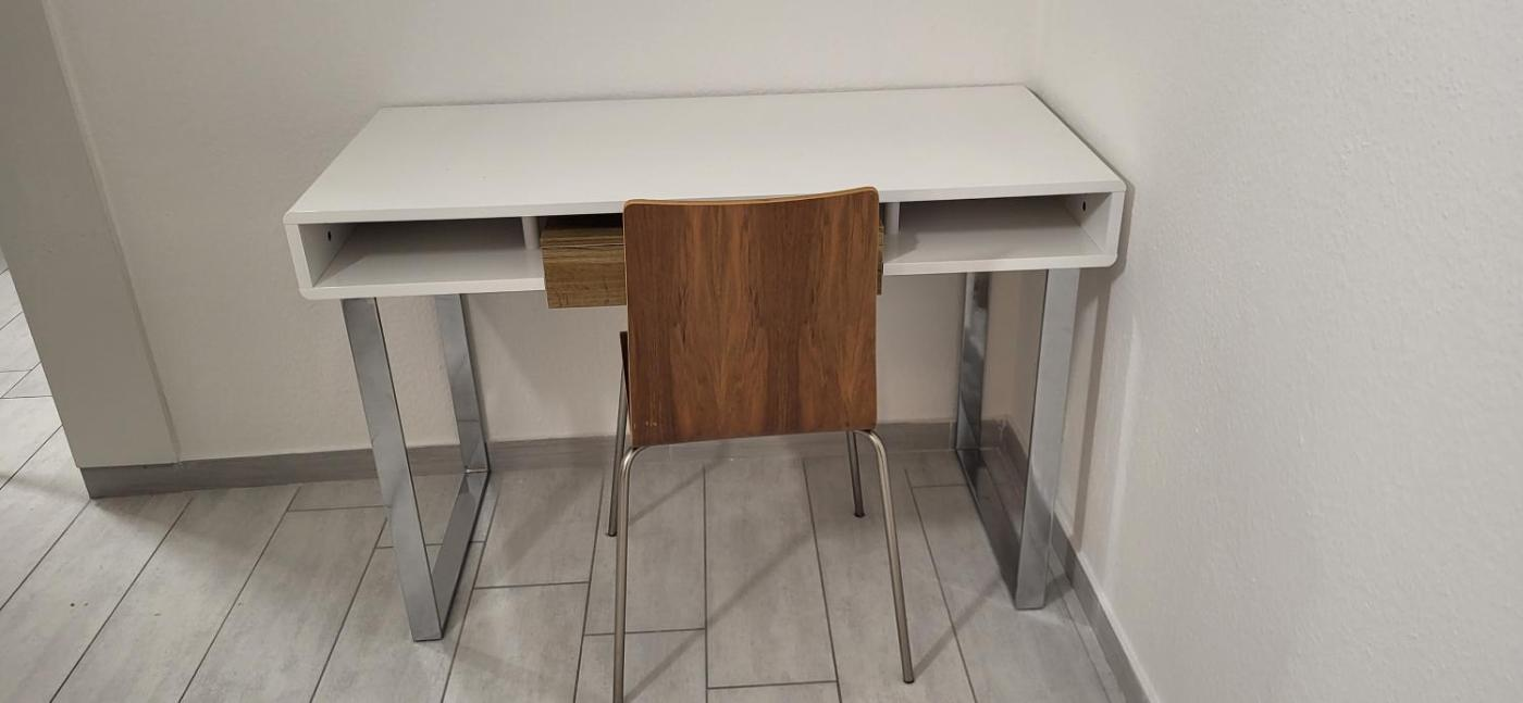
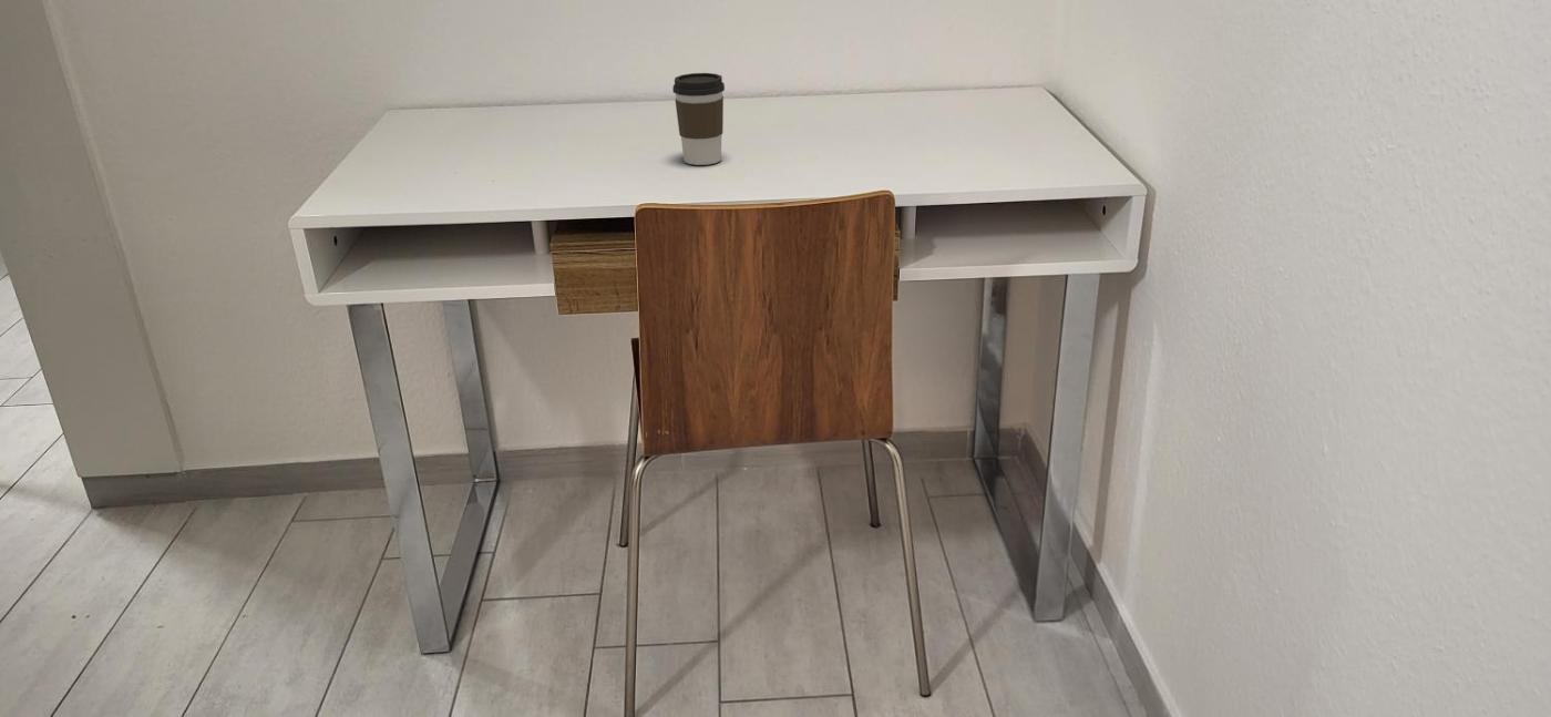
+ coffee cup [671,72,726,166]
